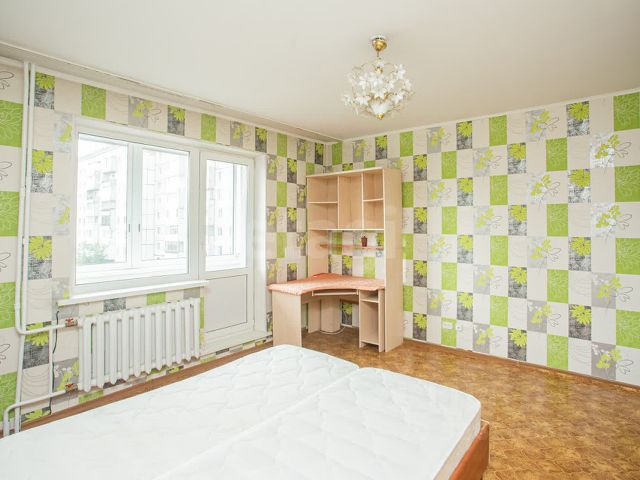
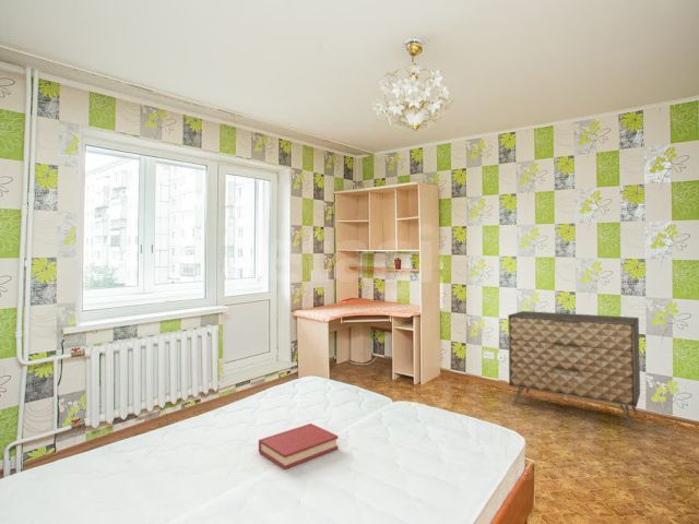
+ dresser [507,310,641,431]
+ hardback book [258,422,340,471]
